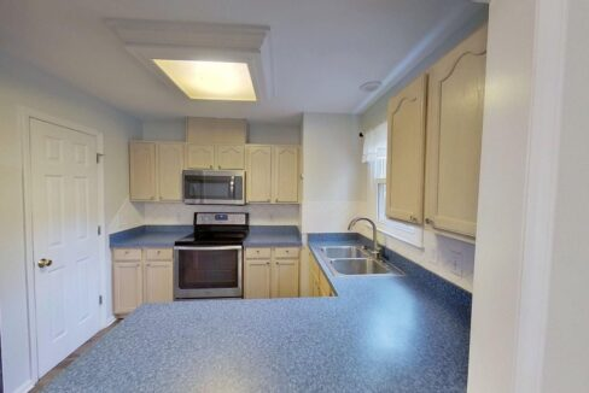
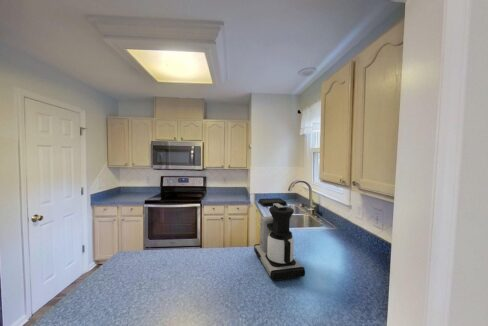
+ coffee maker [253,197,306,281]
